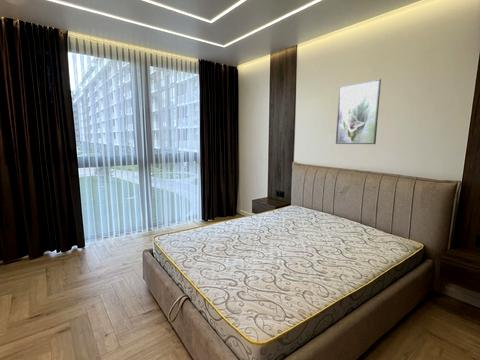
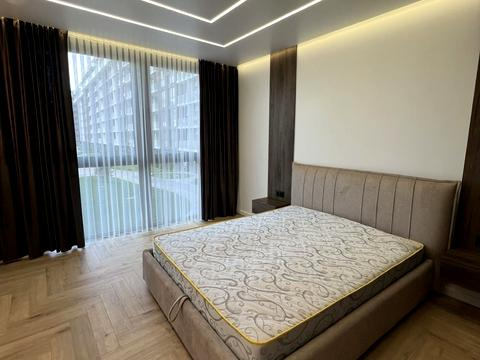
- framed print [335,78,382,145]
